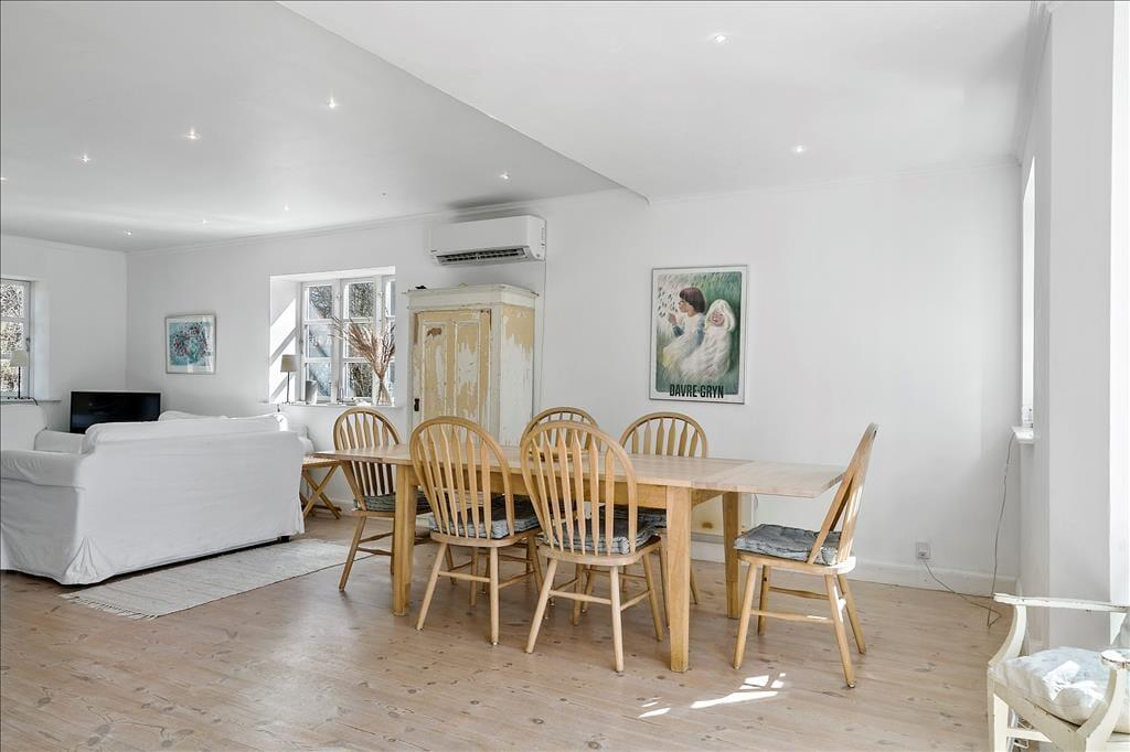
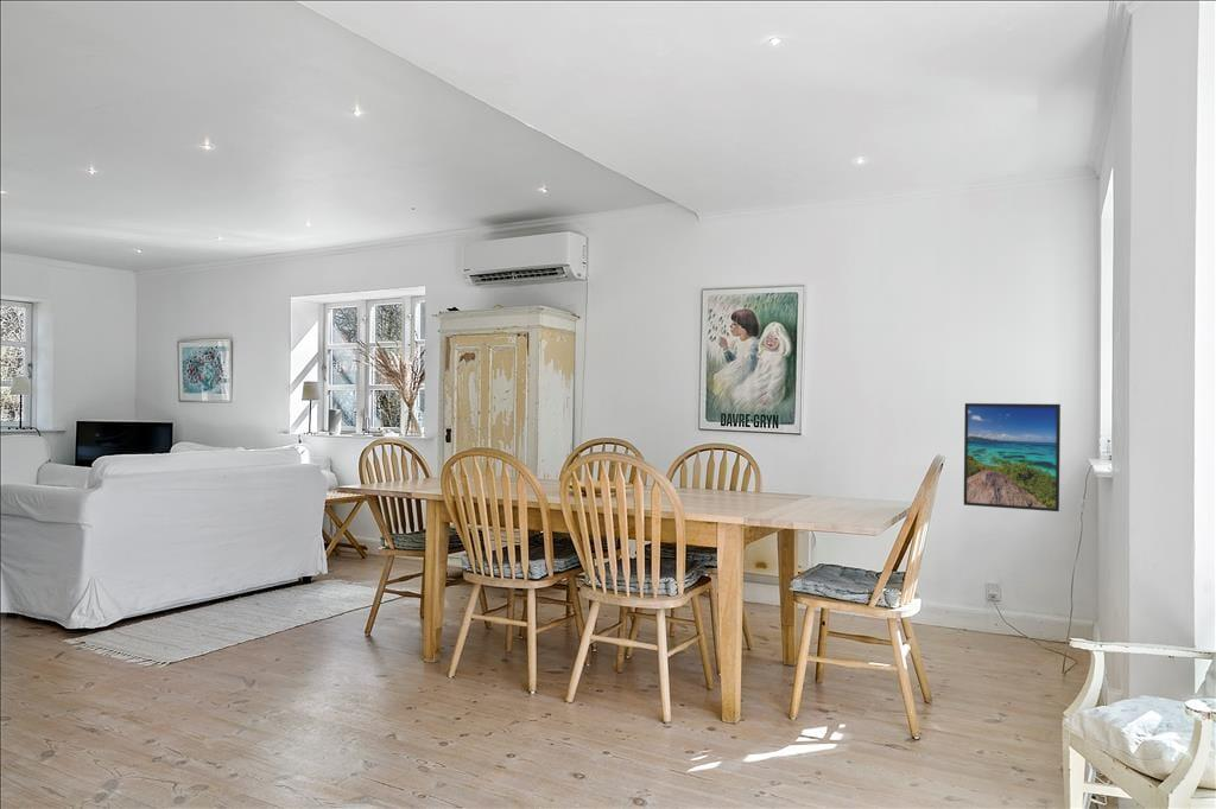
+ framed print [963,402,1062,512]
